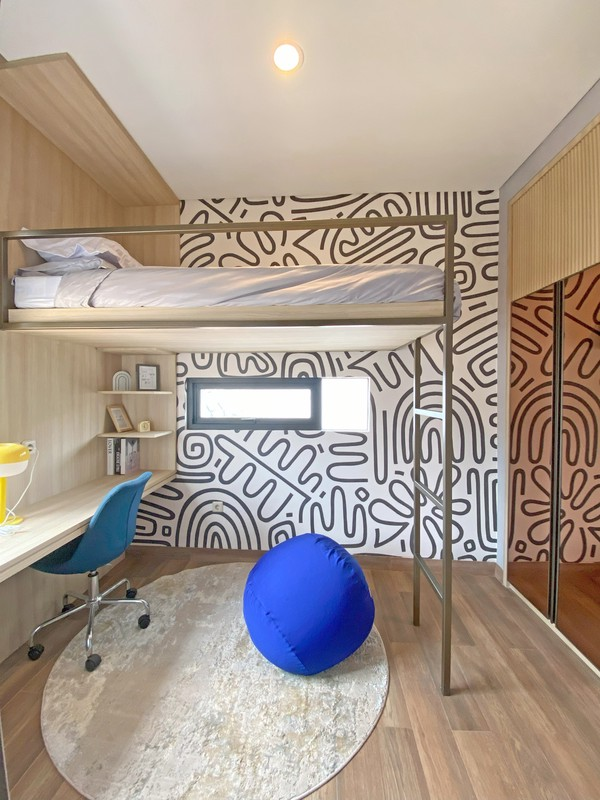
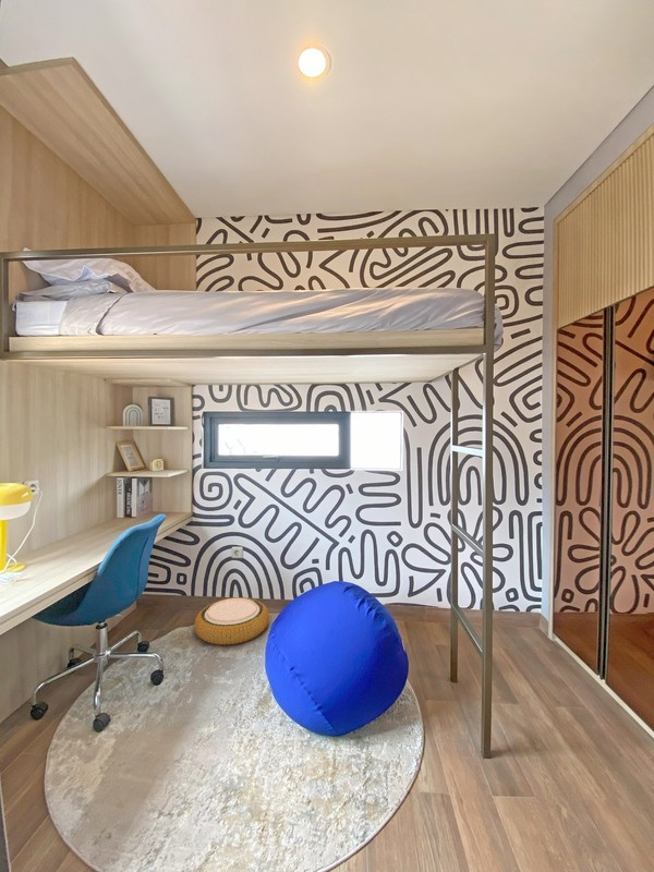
+ woven basket [193,596,270,646]
